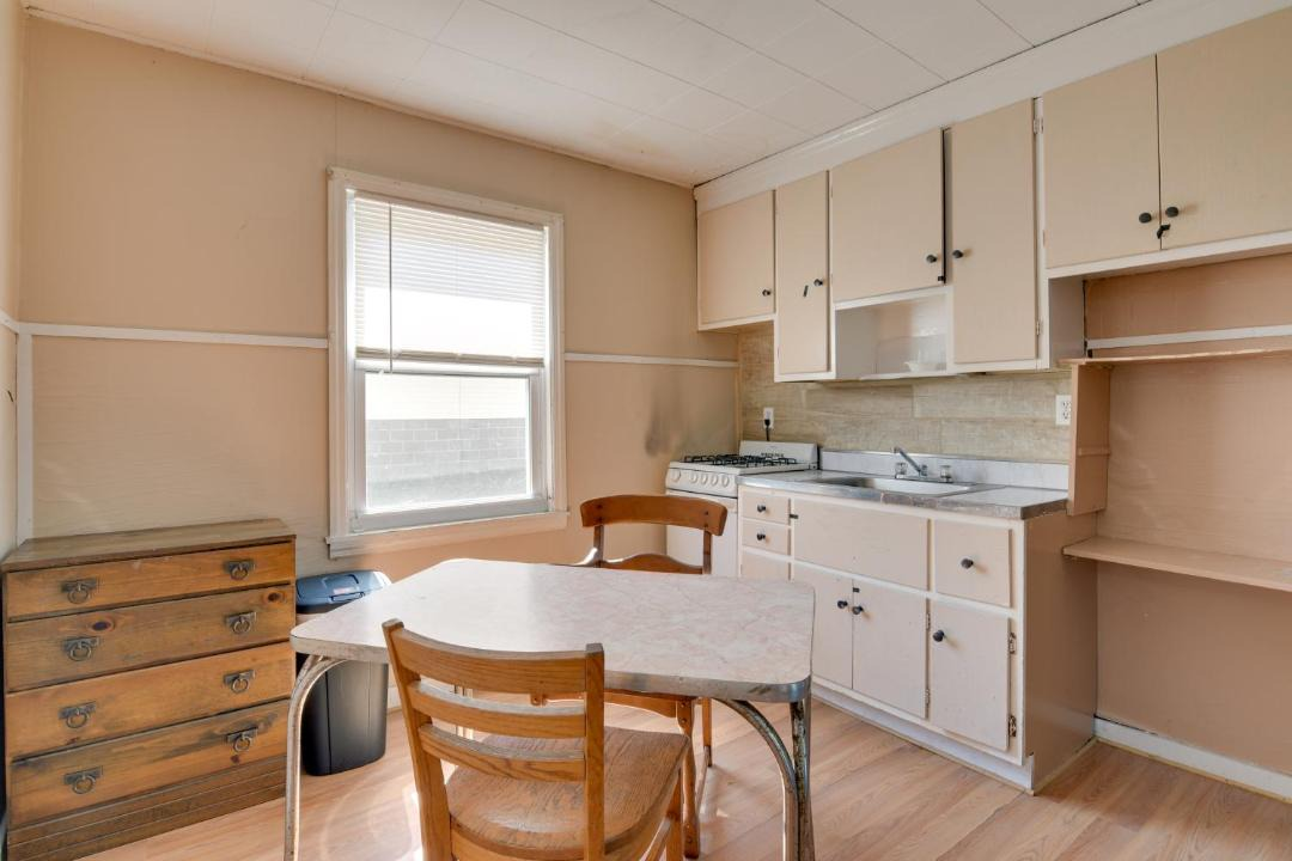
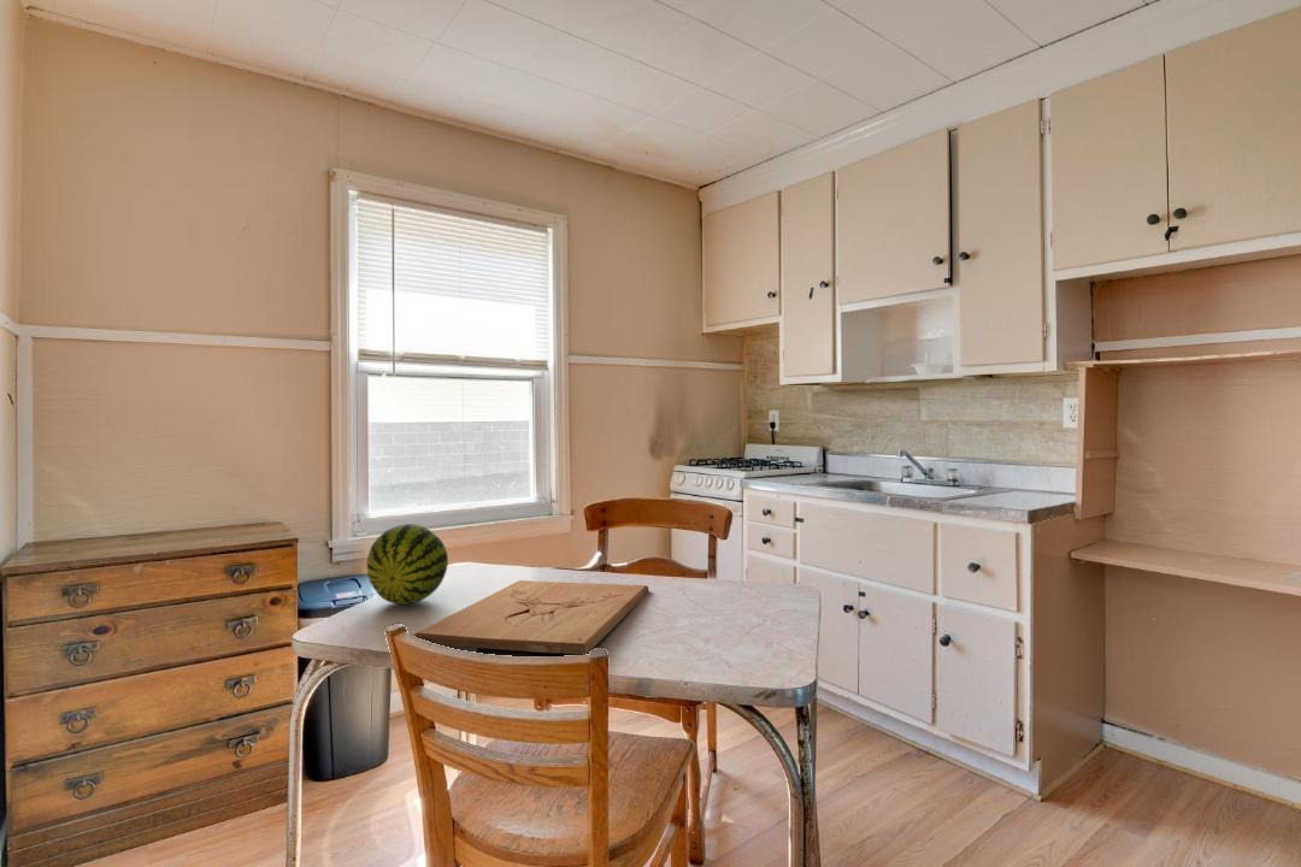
+ fruit [366,523,449,606]
+ cutting board [412,579,649,656]
